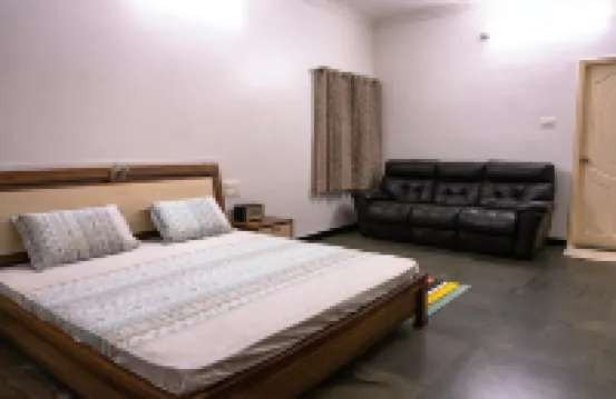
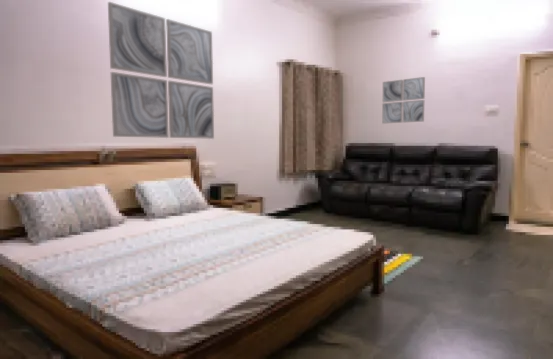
+ wall art [107,1,215,140]
+ wall art [381,76,426,125]
